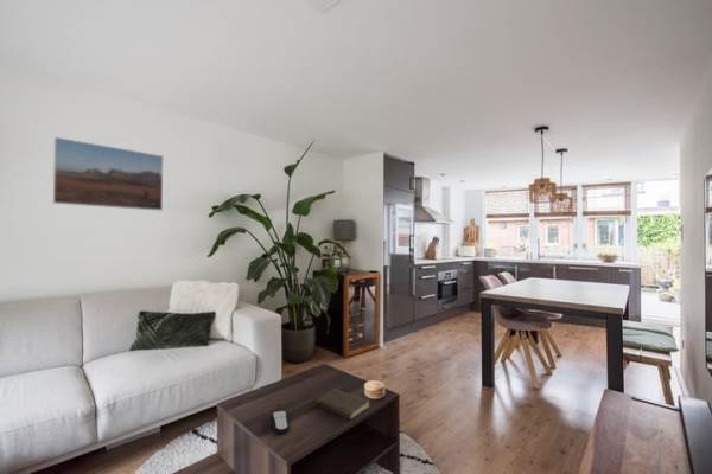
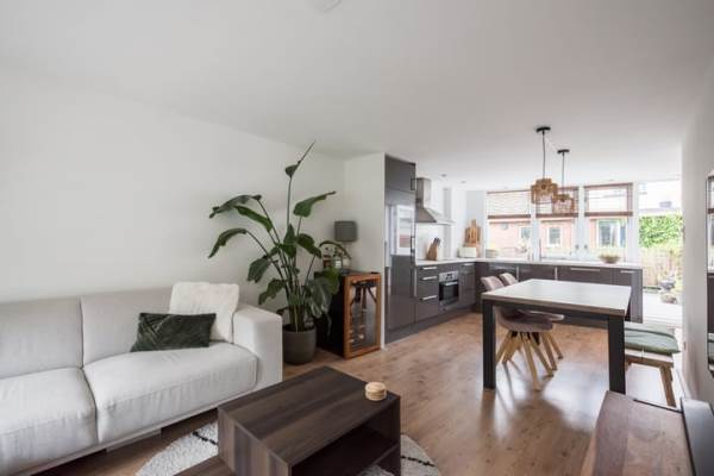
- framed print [52,136,164,212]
- book [314,387,370,421]
- remote control [269,410,291,435]
